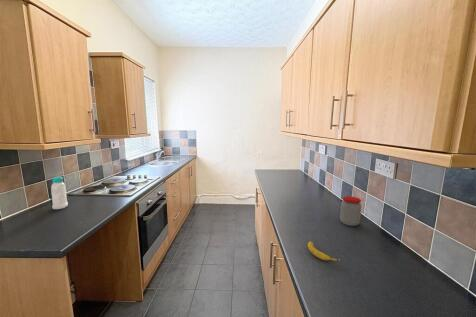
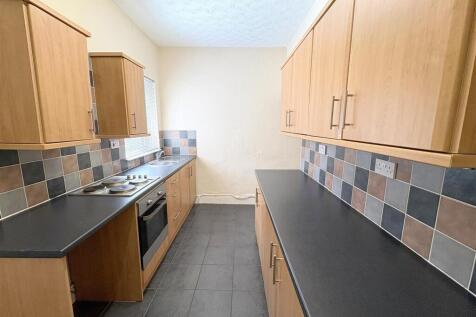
- bottle [50,176,69,210]
- jar [339,195,362,227]
- banana [307,241,341,262]
